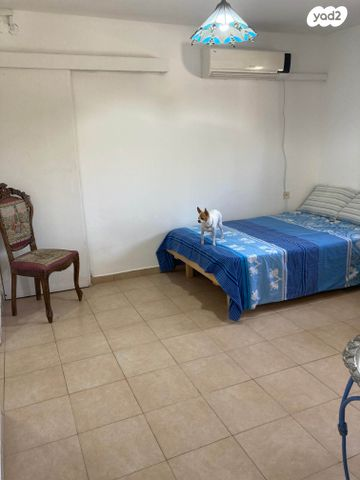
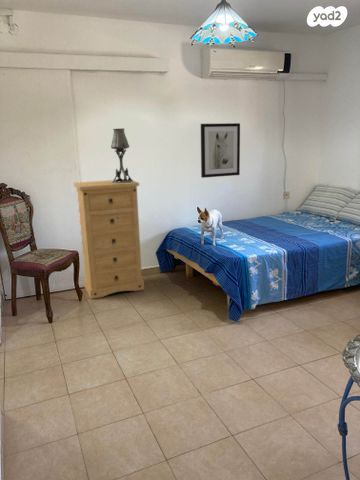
+ table lamp [110,128,134,183]
+ dresser [73,178,145,300]
+ wall art [200,122,241,179]
